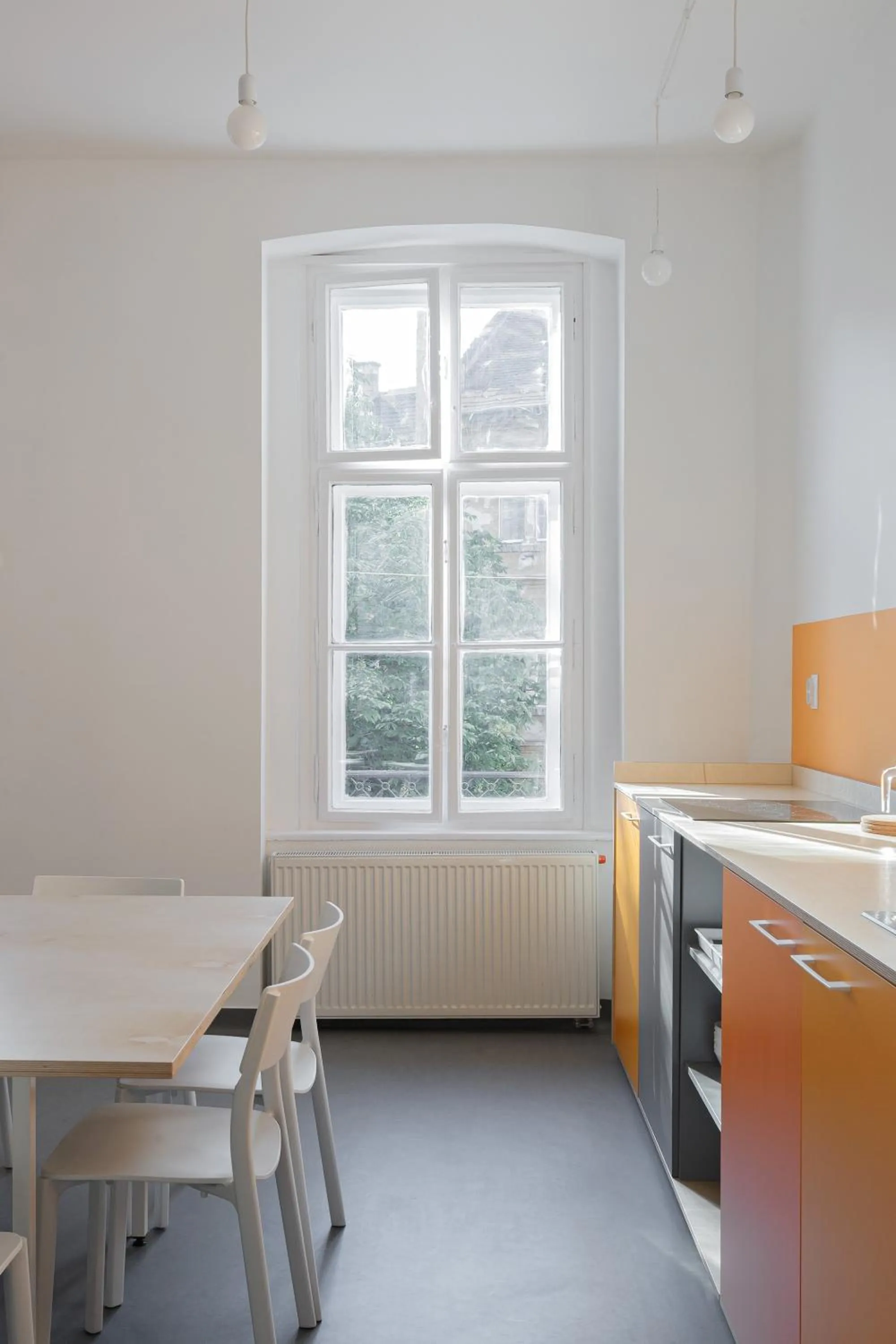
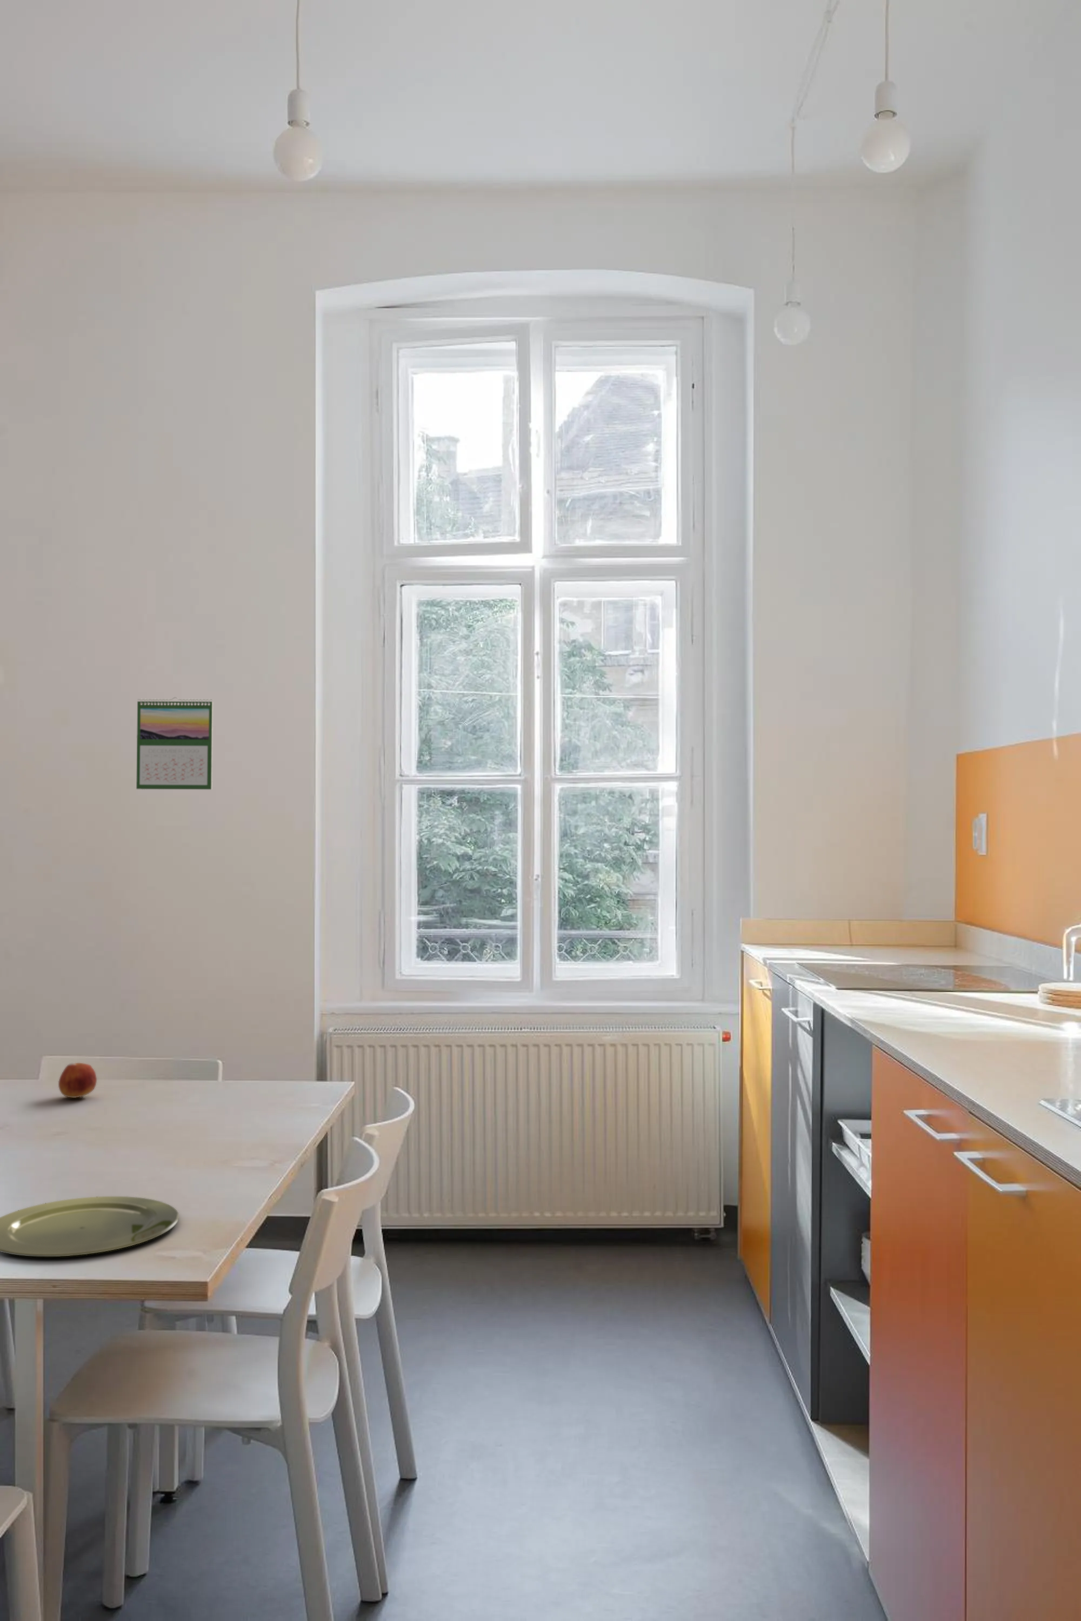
+ plate [0,1195,180,1257]
+ calendar [135,696,214,790]
+ apple [58,1063,98,1099]
